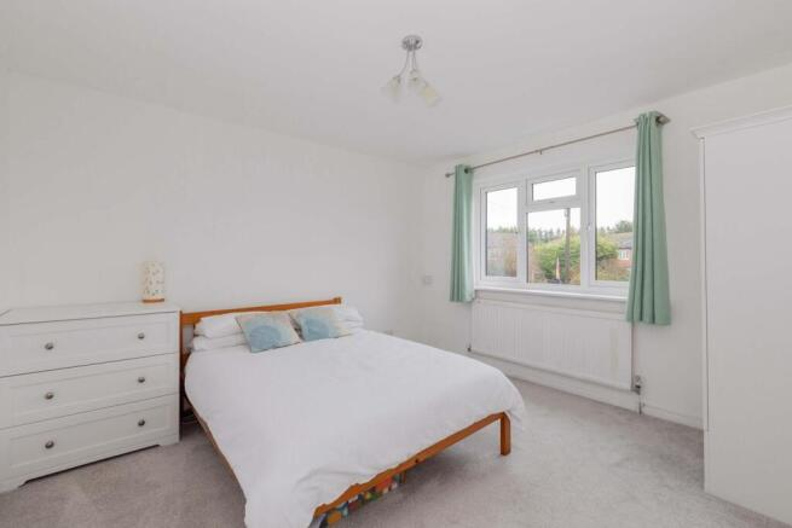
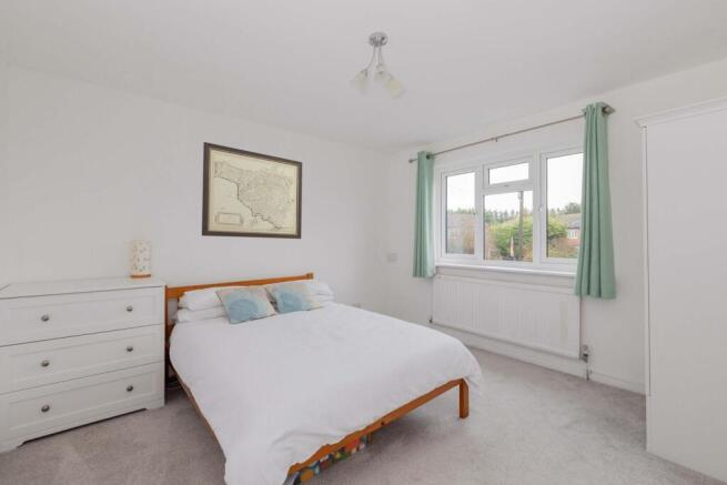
+ wall art [201,141,303,240]
